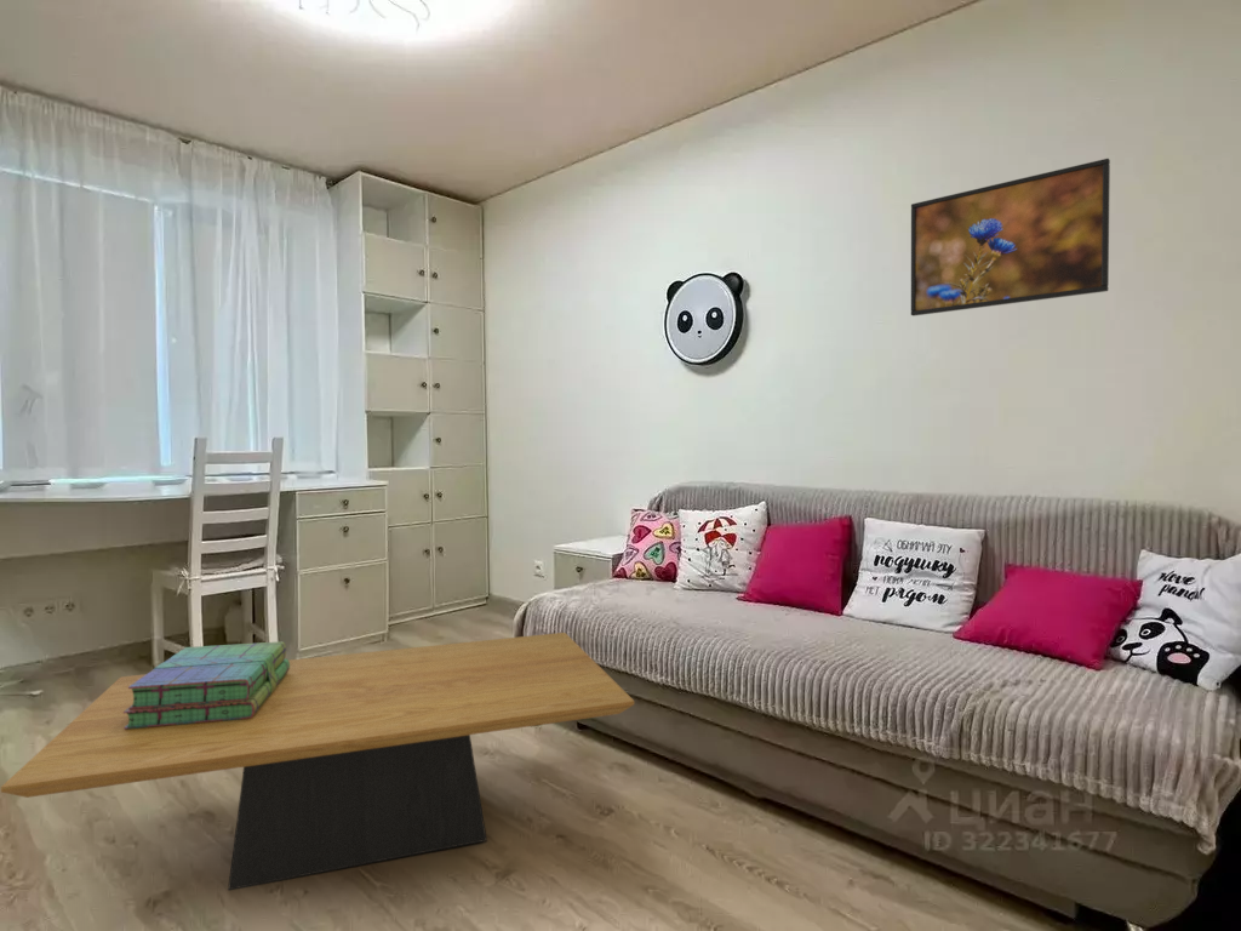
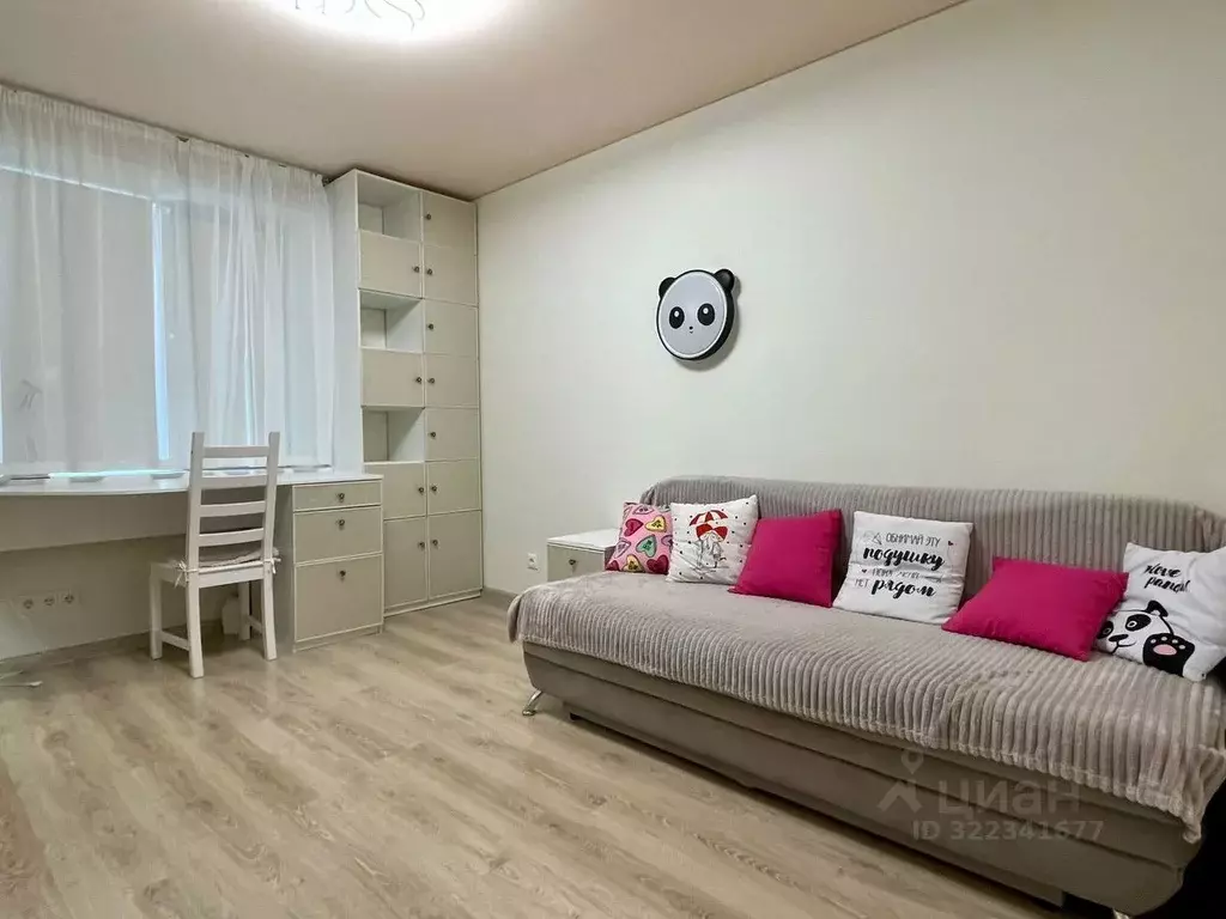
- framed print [910,158,1111,318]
- stack of books [124,640,290,730]
- coffee table [0,632,635,891]
